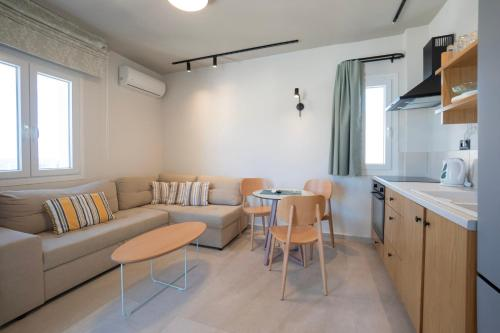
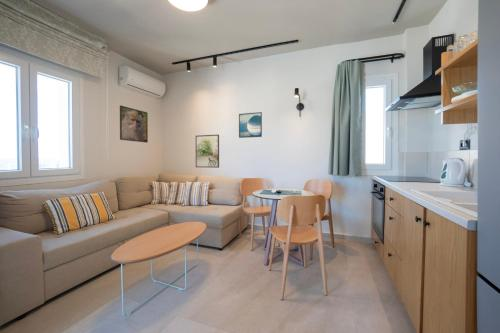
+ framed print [119,105,149,143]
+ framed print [195,134,220,169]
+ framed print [238,111,263,139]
